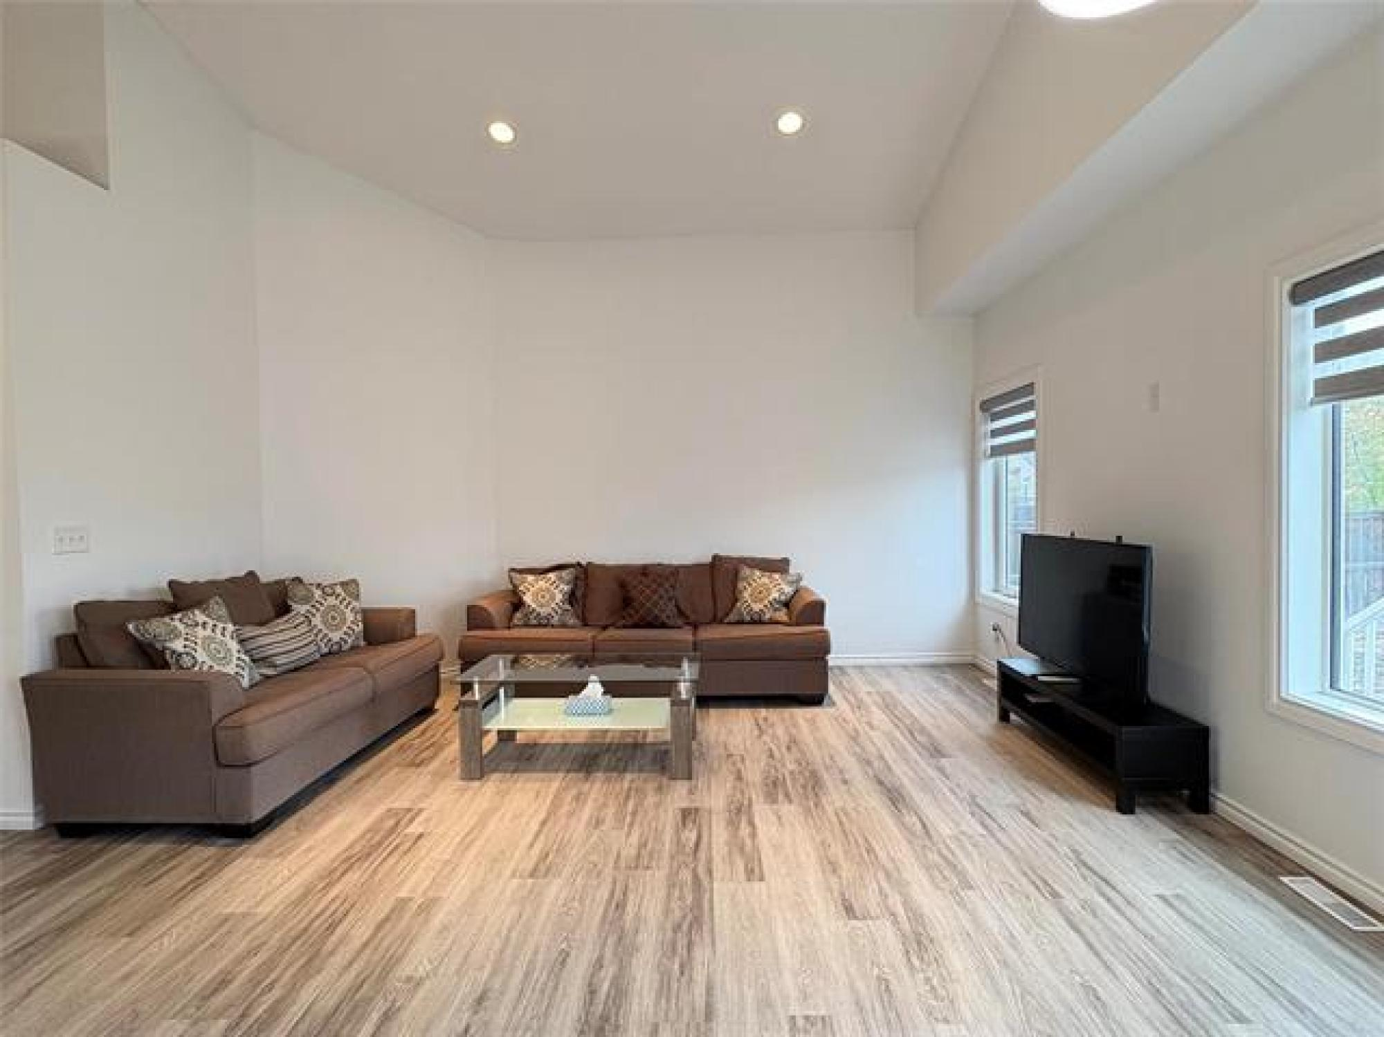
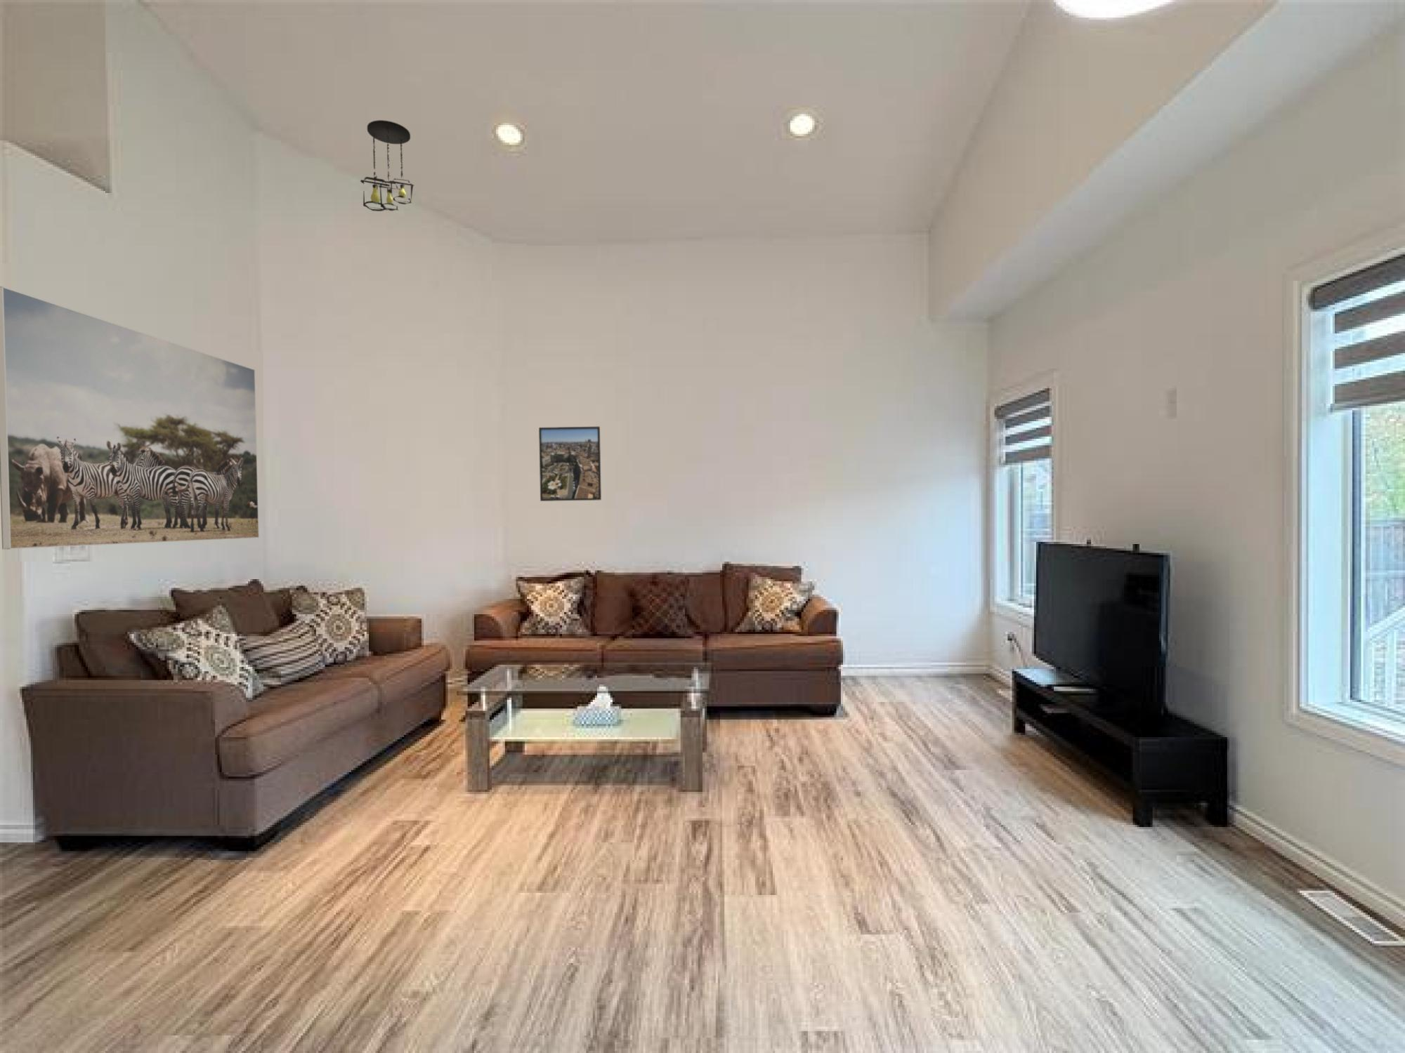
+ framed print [0,285,260,551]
+ ceiling light fixture [360,119,415,212]
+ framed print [538,426,602,502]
